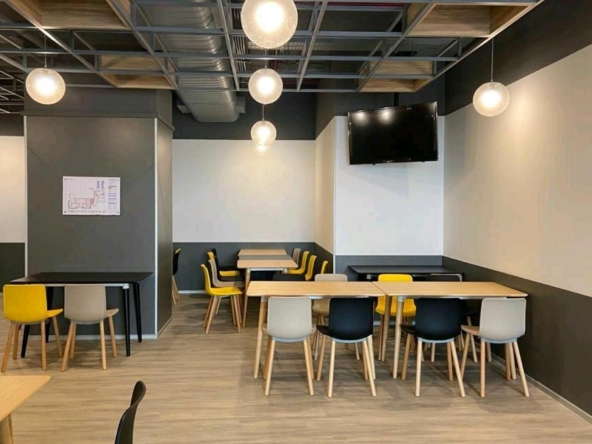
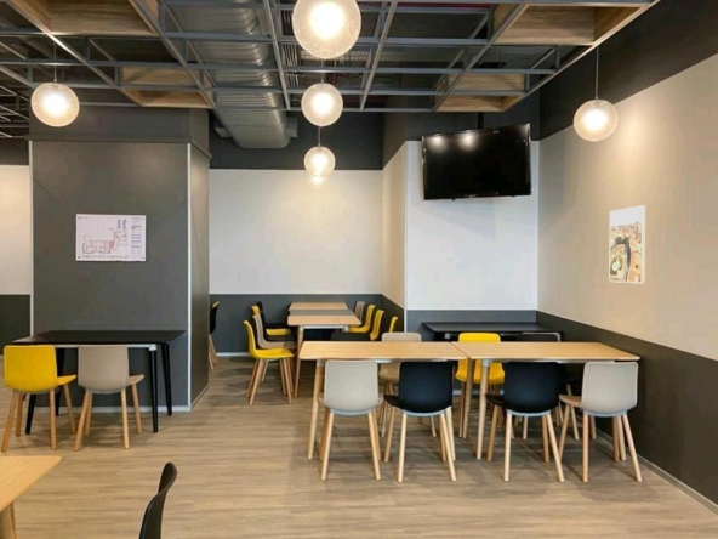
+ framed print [608,204,648,284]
